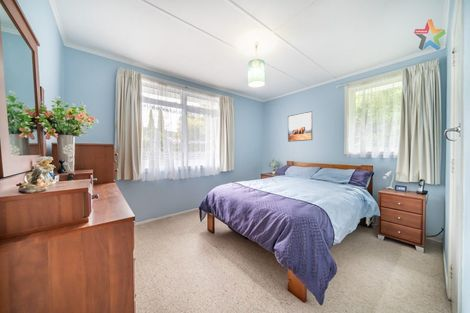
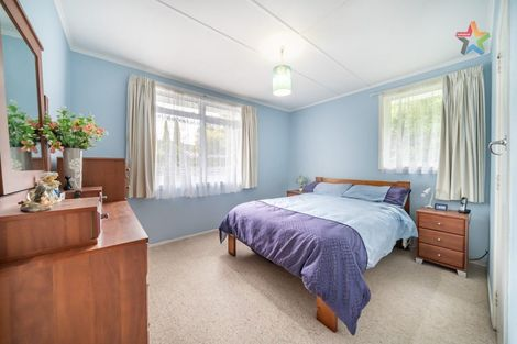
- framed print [287,110,314,143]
